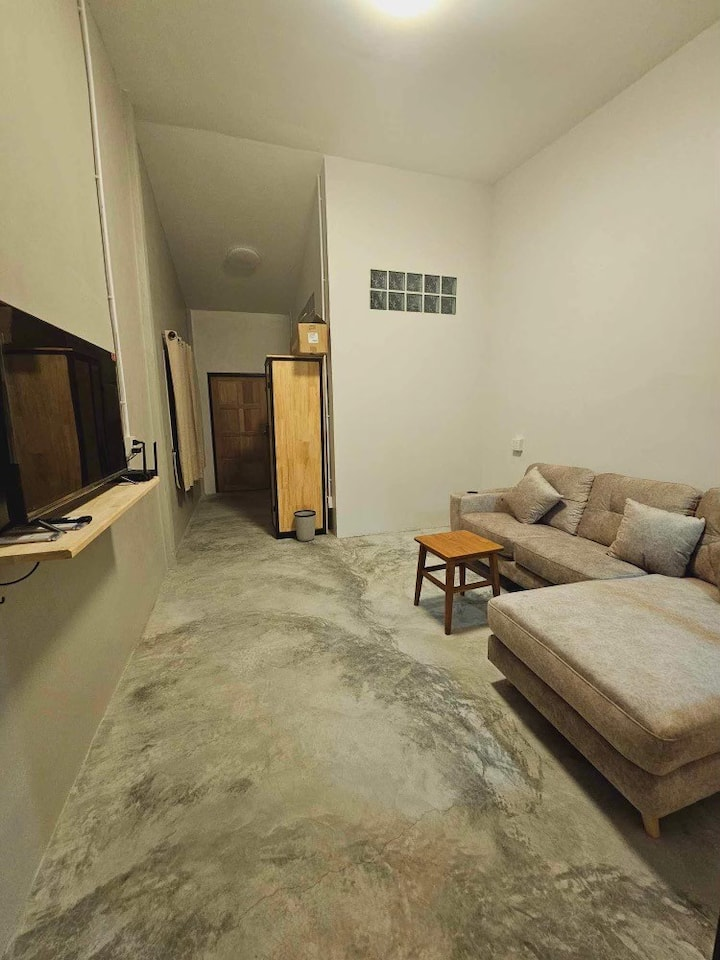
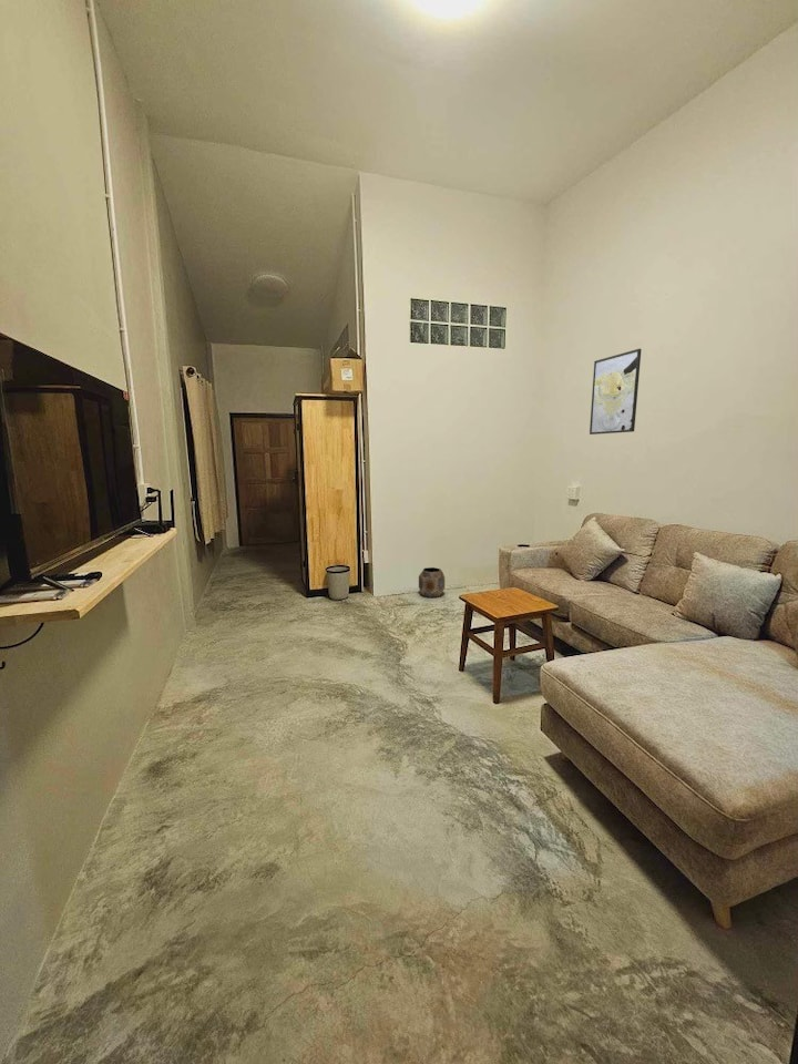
+ planter [418,566,446,598]
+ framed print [589,348,643,436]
